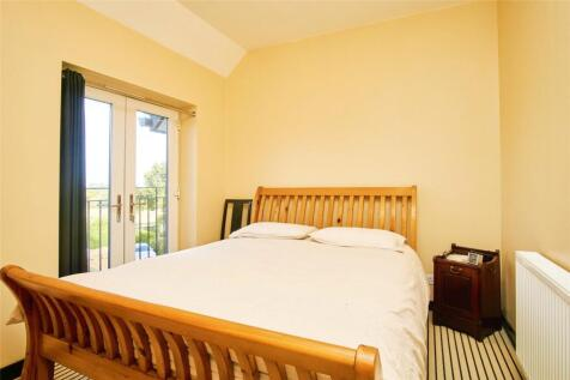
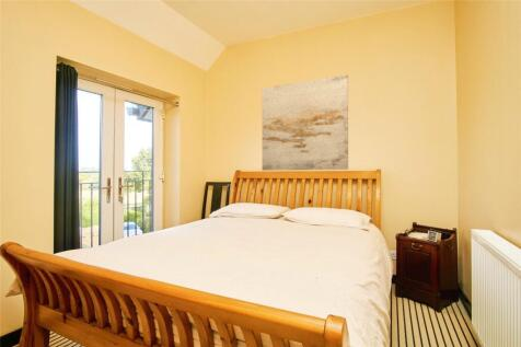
+ wall art [260,73,349,172]
